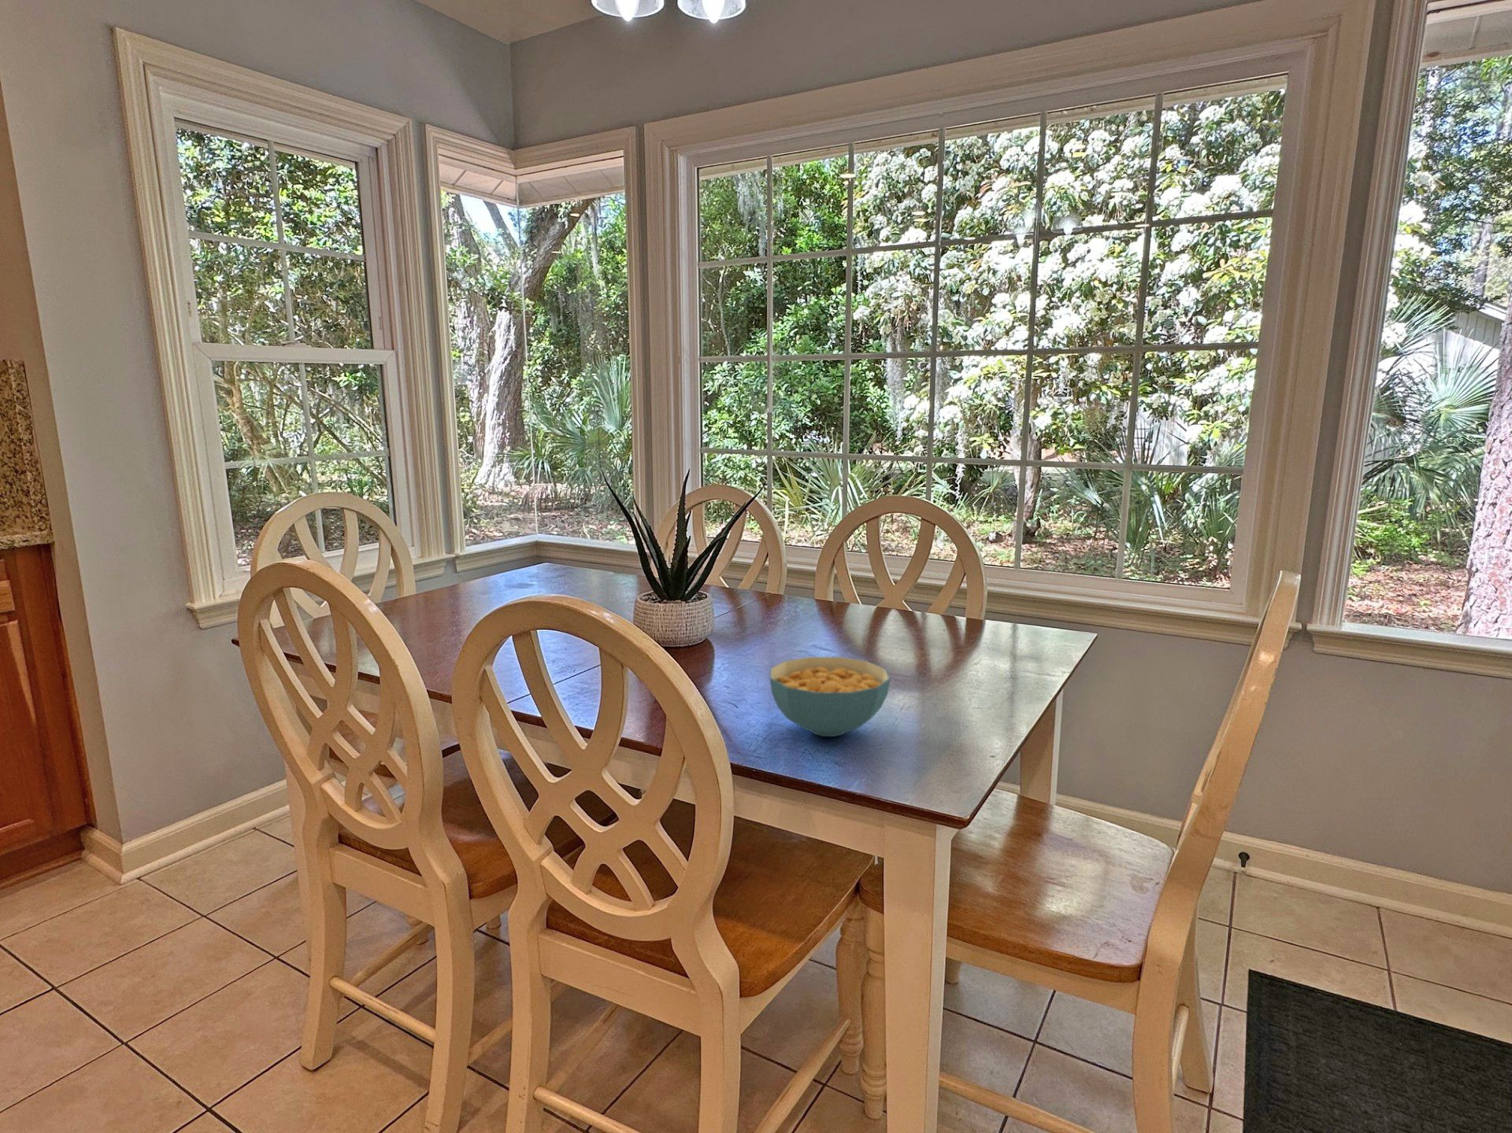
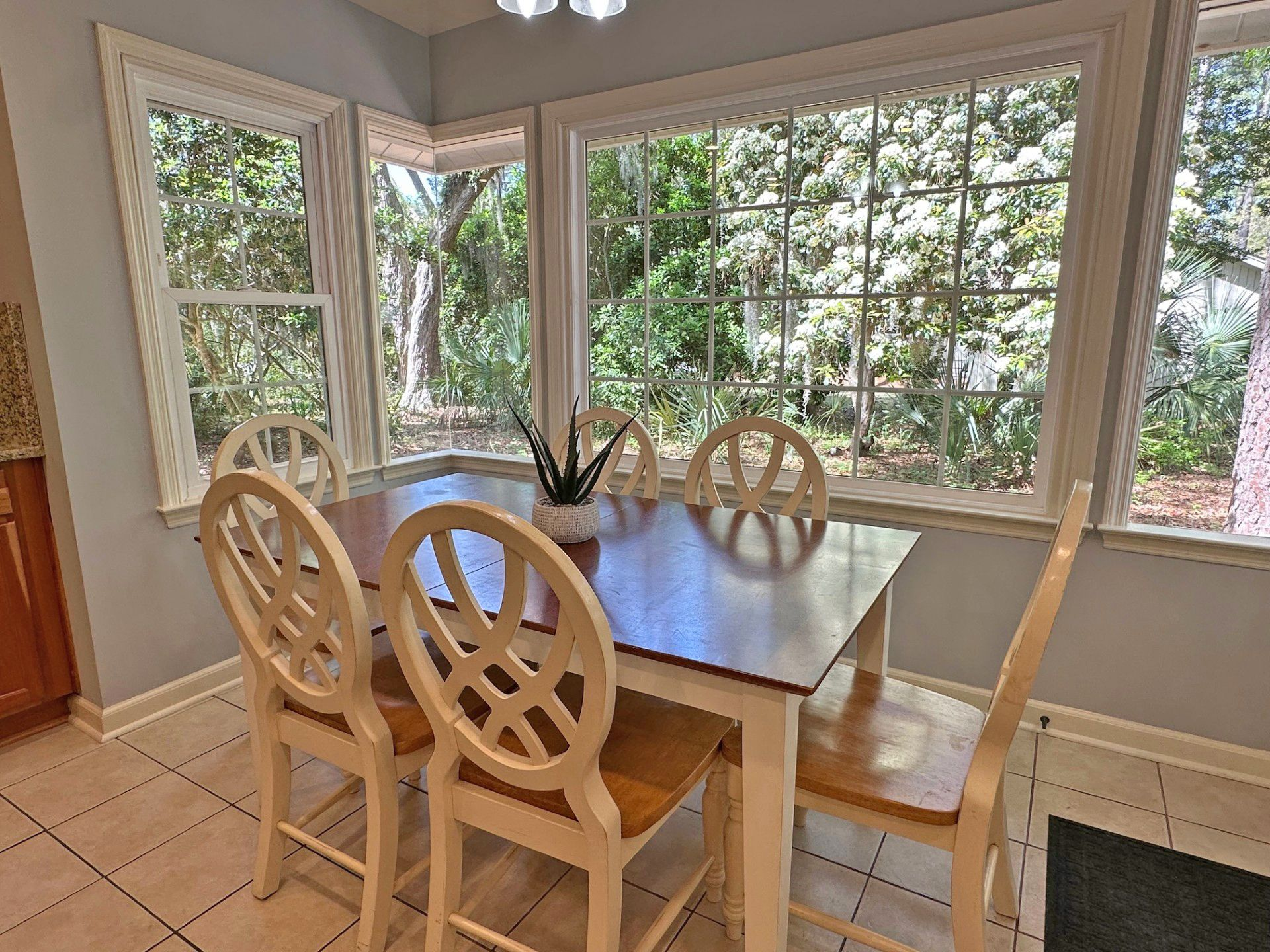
- cereal bowl [769,656,892,737]
